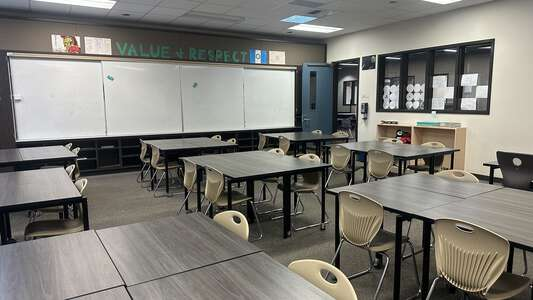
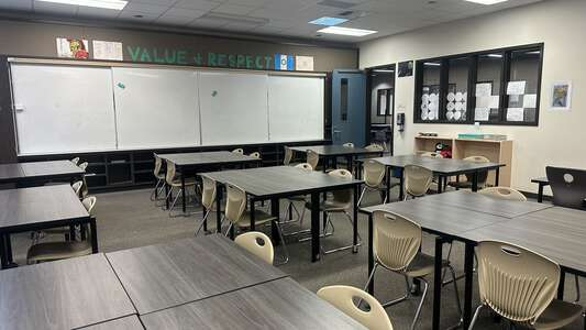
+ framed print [546,79,574,112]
